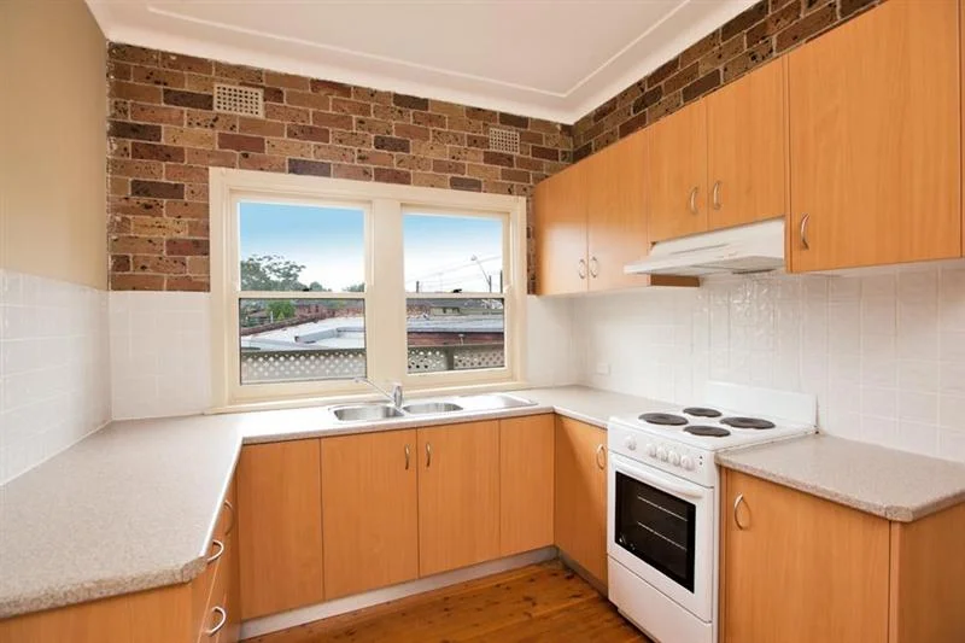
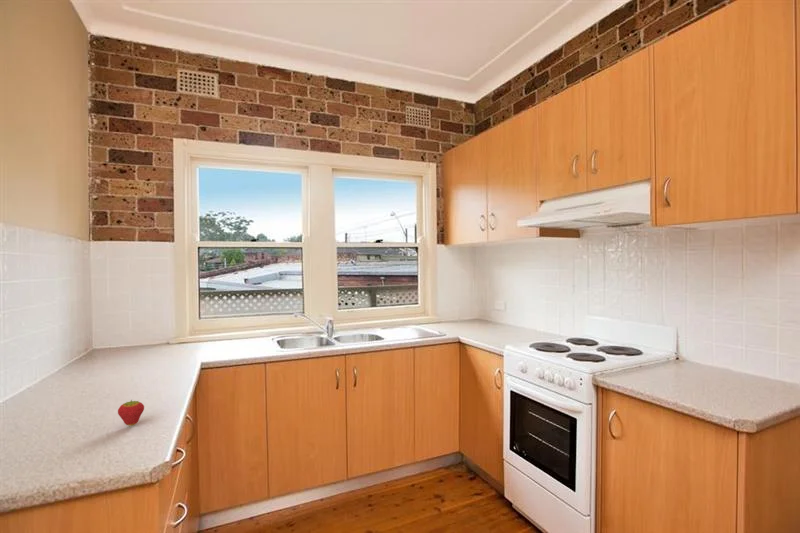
+ fruit [117,399,145,427]
